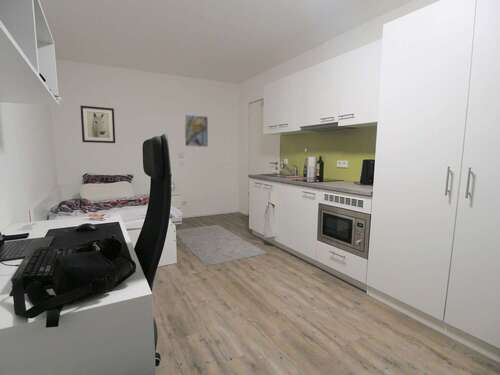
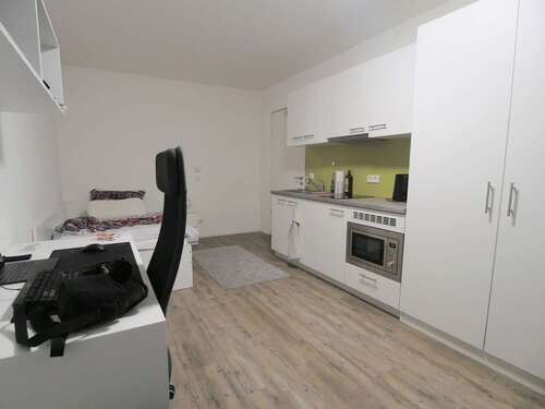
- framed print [183,114,209,148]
- wall art [79,104,116,144]
